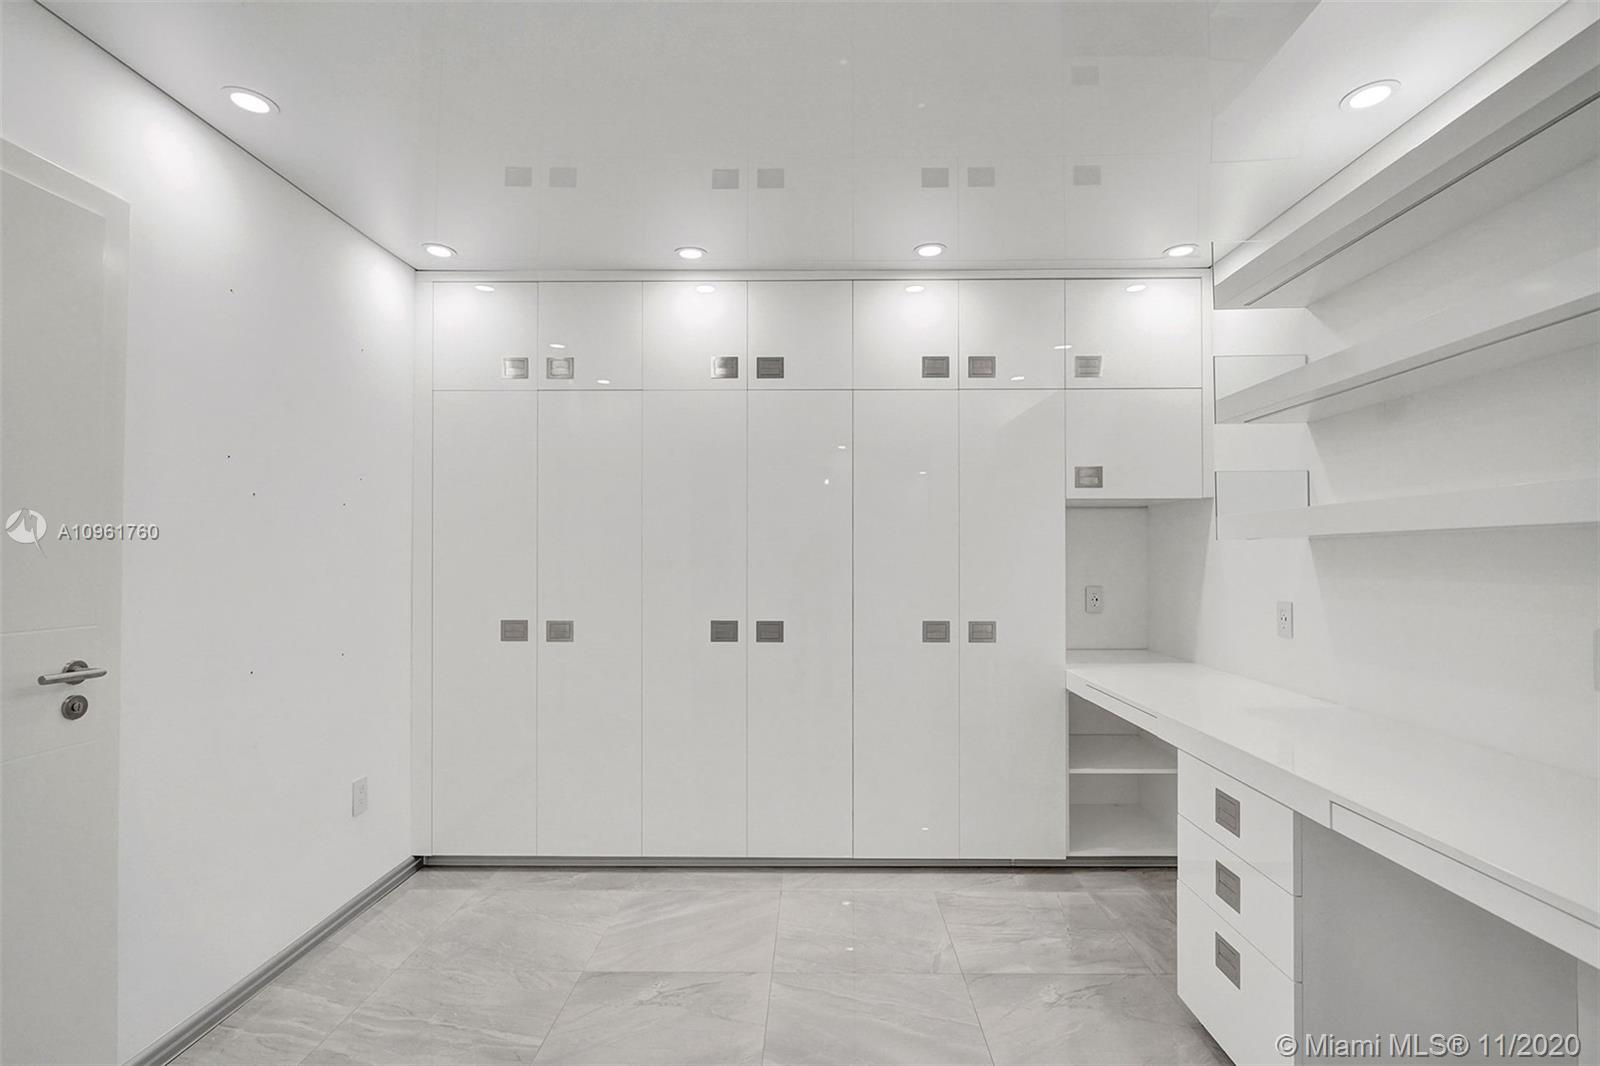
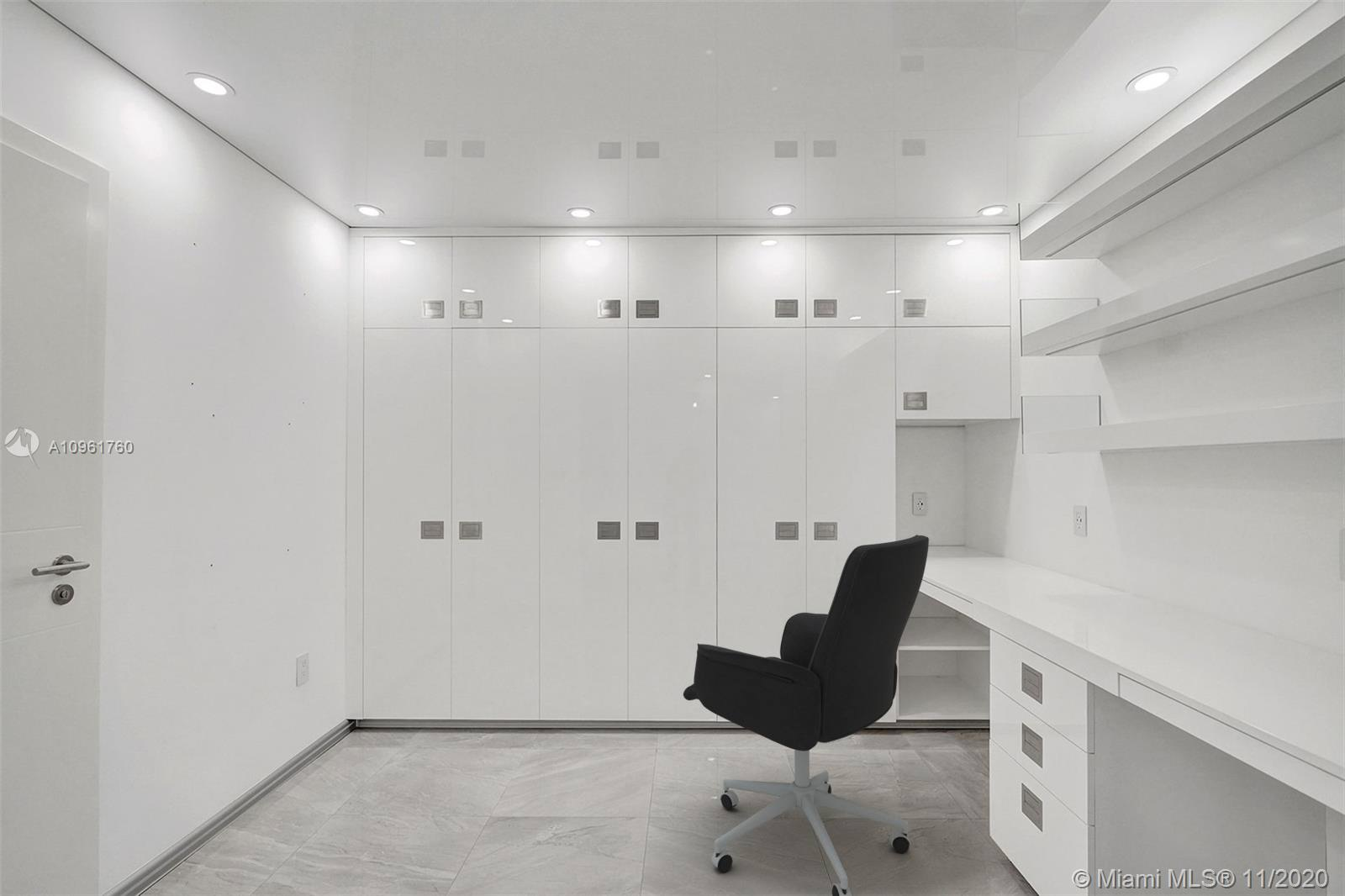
+ office chair [683,534,930,896]
